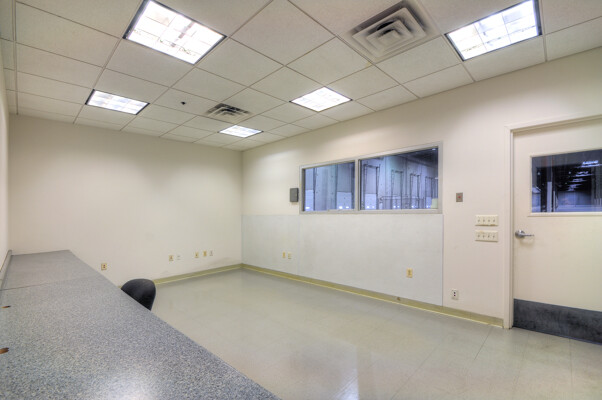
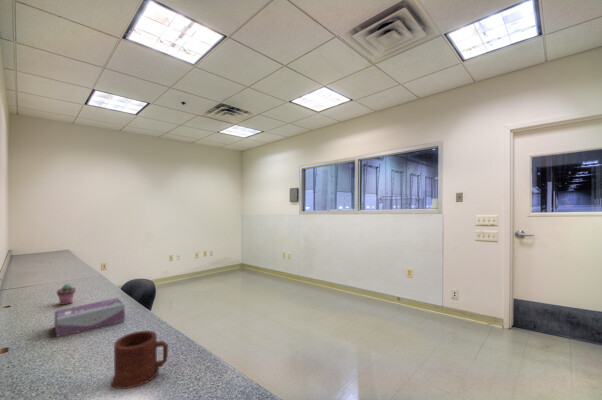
+ potted succulent [56,283,77,306]
+ mug [111,330,169,390]
+ tissue box [54,297,126,338]
